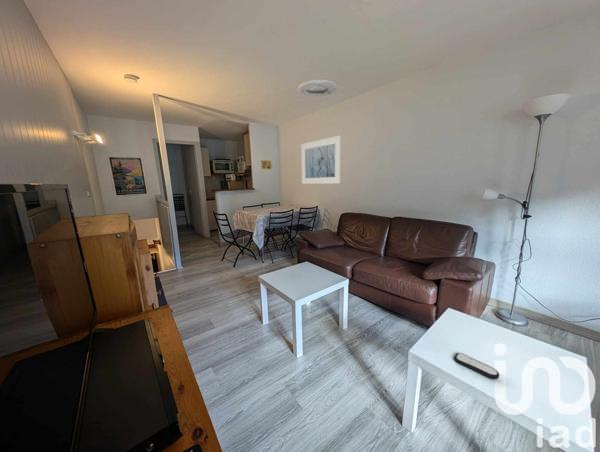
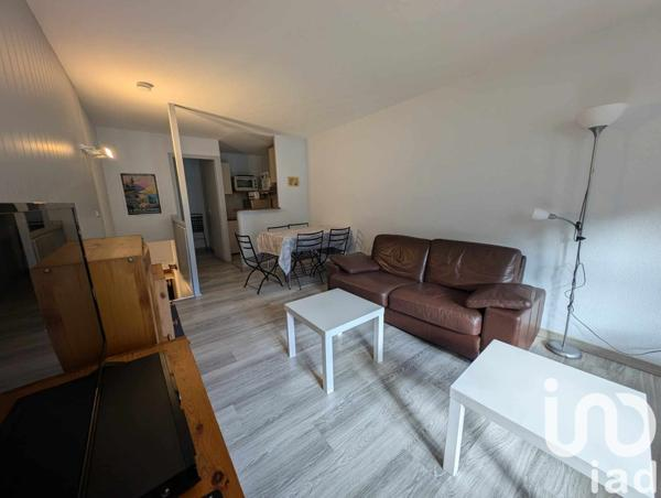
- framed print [300,135,342,185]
- remote control [453,352,500,380]
- ceiling light [297,79,338,98]
